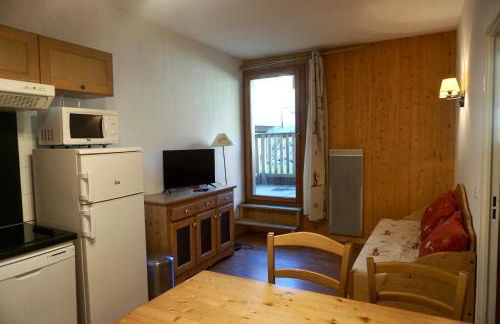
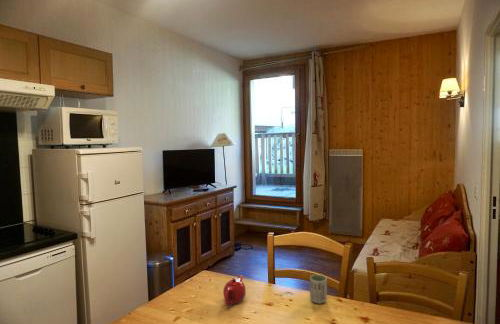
+ cup [309,274,328,305]
+ teapot [222,275,247,307]
